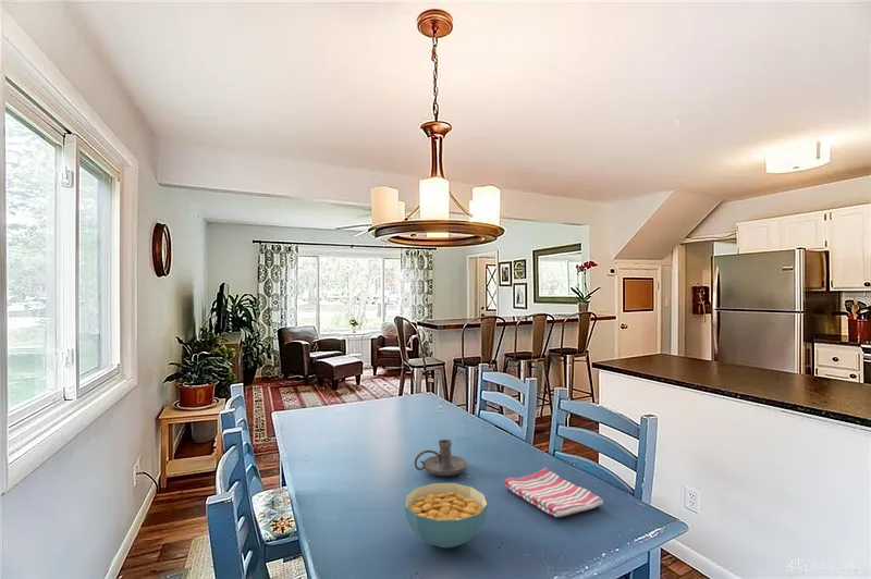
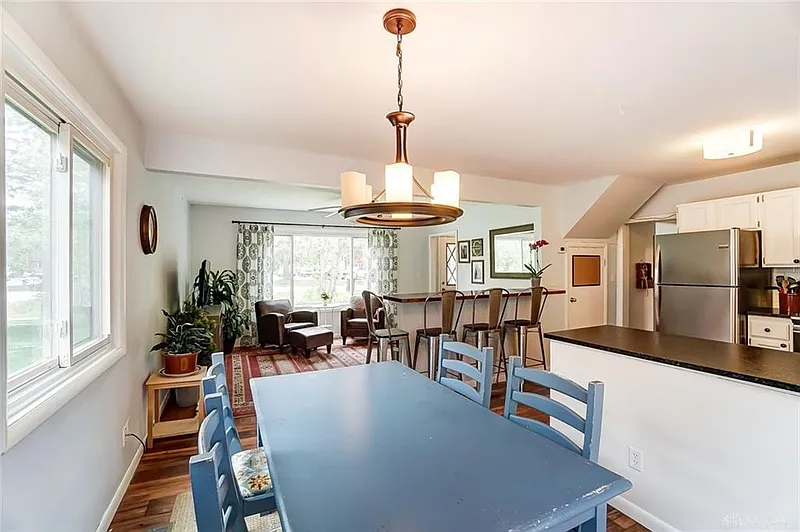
- candle holder [414,439,468,477]
- cereal bowl [404,482,489,549]
- dish towel [503,467,604,518]
